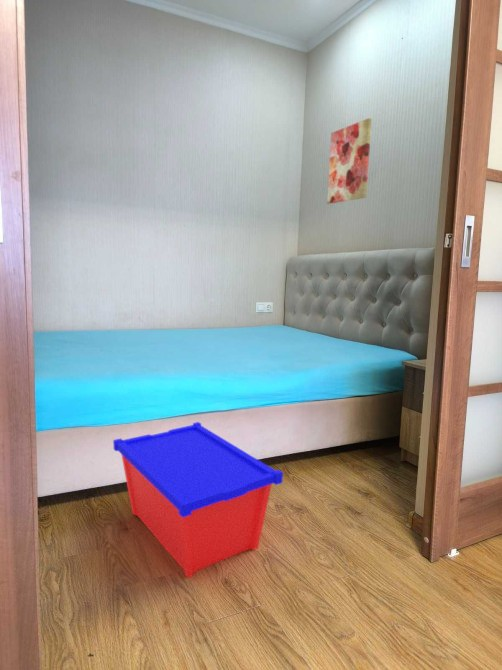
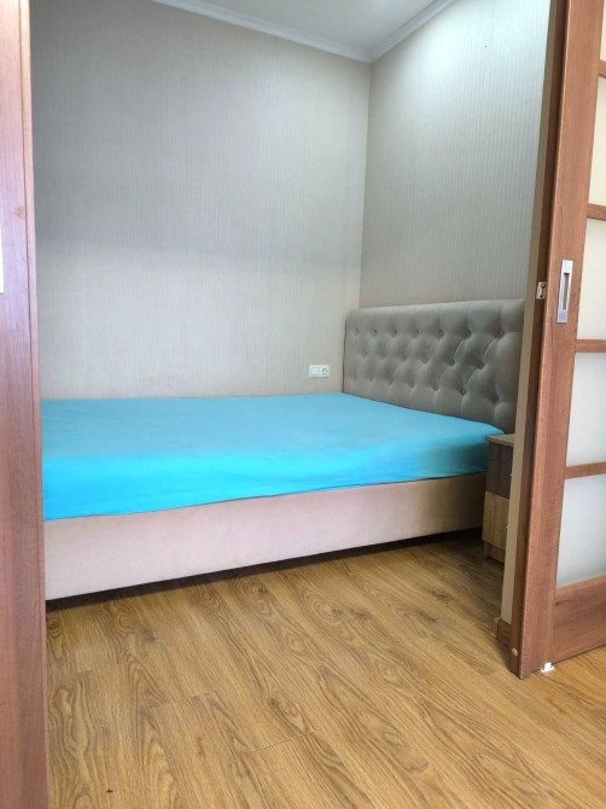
- storage bin [112,421,284,579]
- wall art [326,117,373,205]
